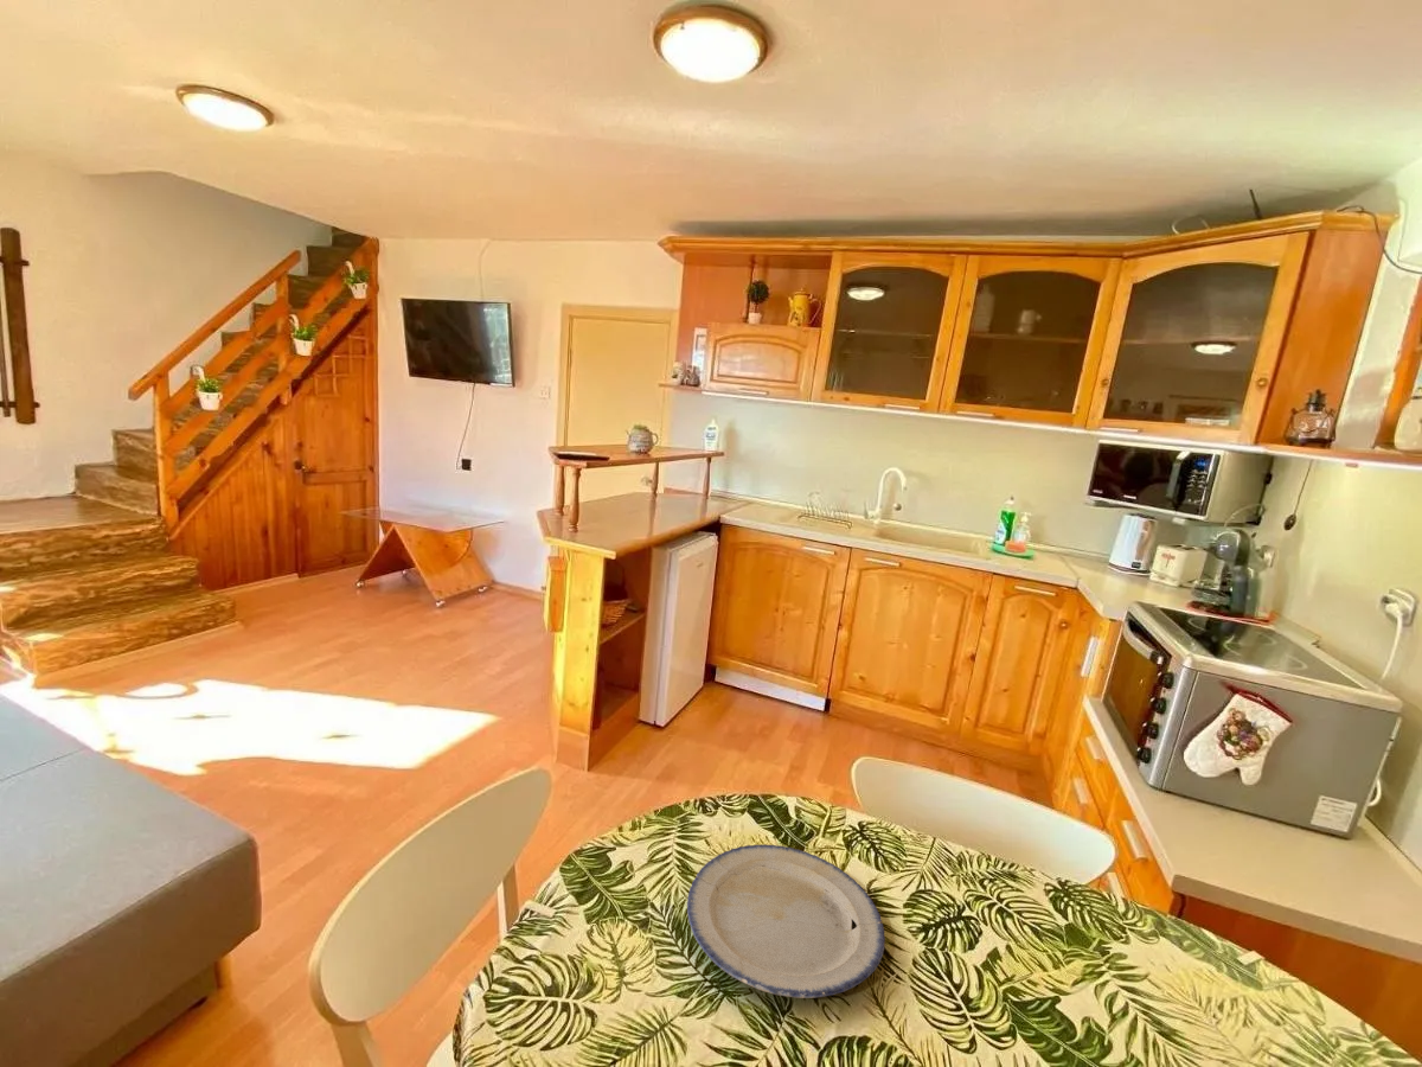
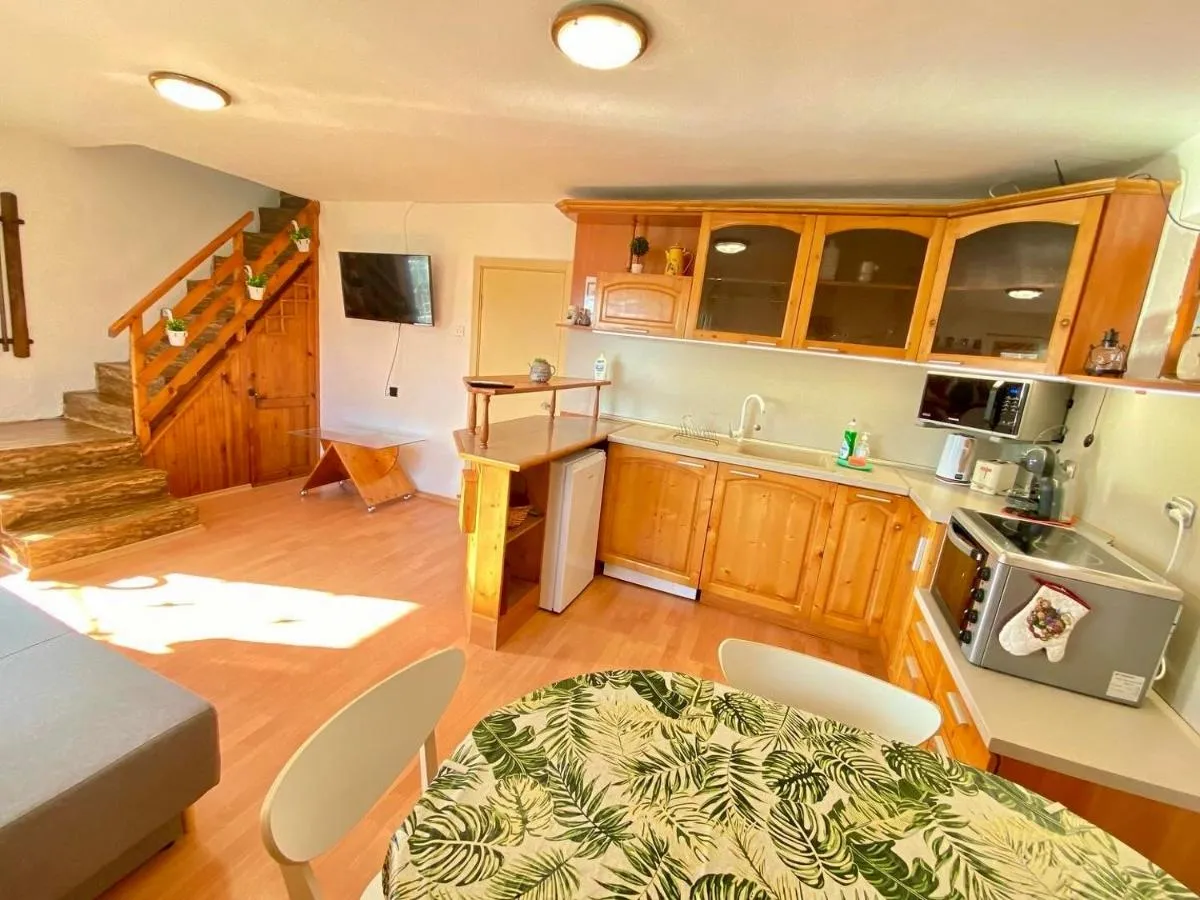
- plate [686,843,886,999]
